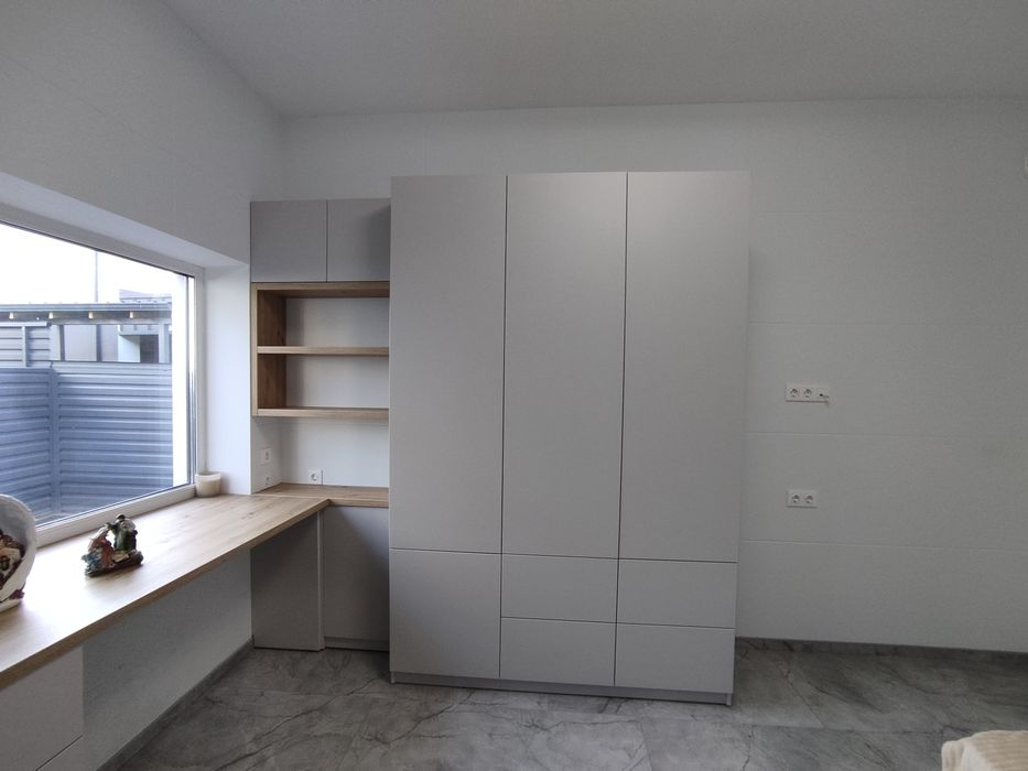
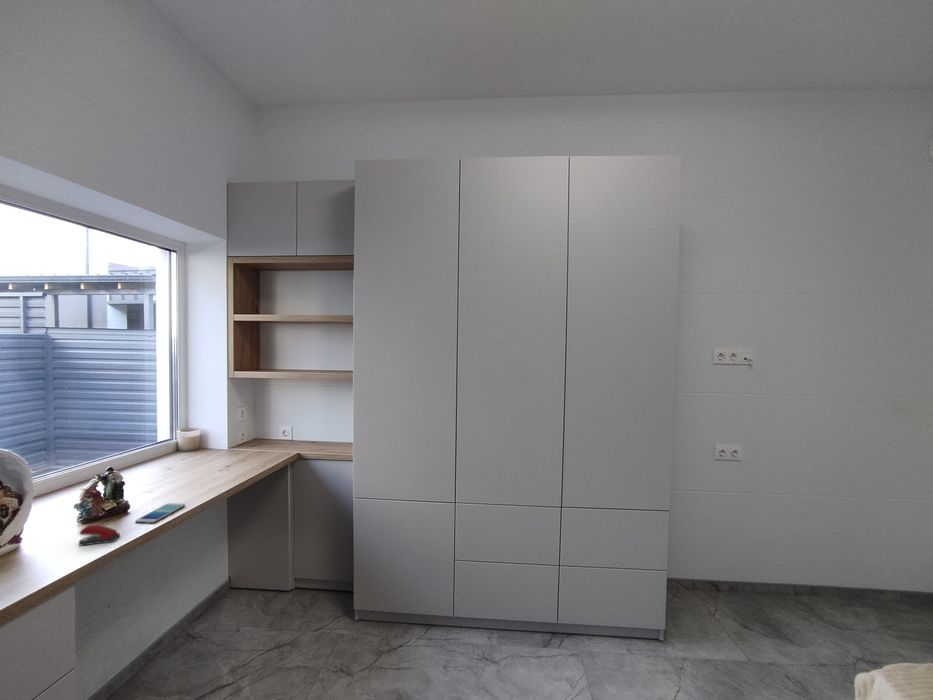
+ stapler [78,524,121,547]
+ smartphone [134,502,186,524]
